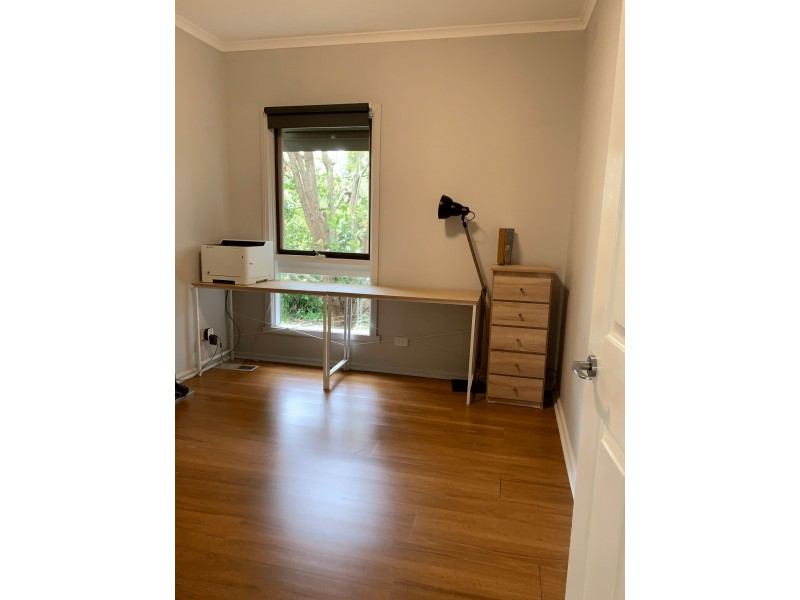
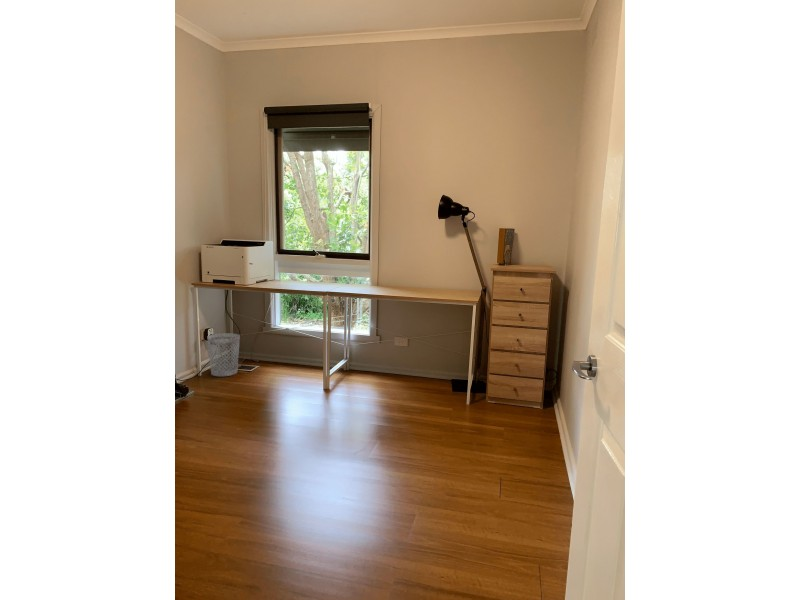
+ wastebasket [206,332,241,377]
